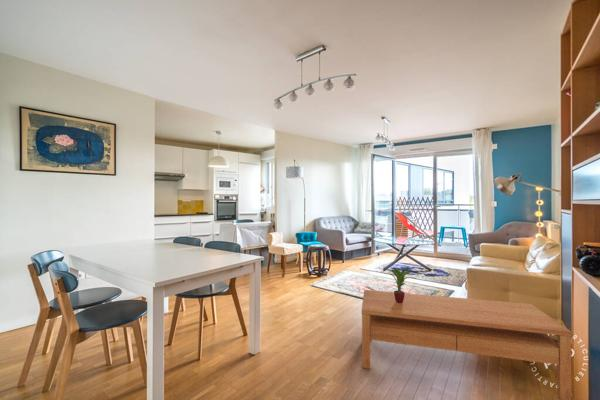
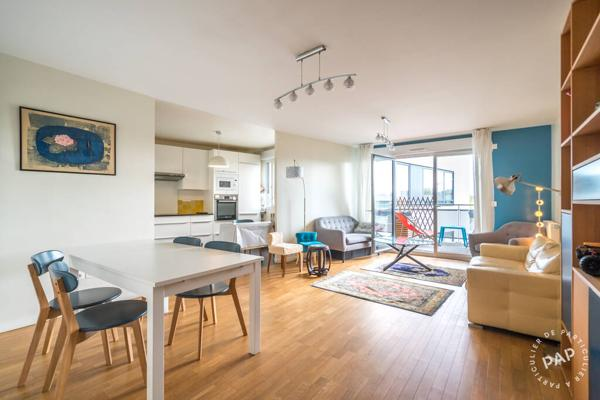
- potted plant [382,265,412,303]
- coffee table [361,289,573,400]
